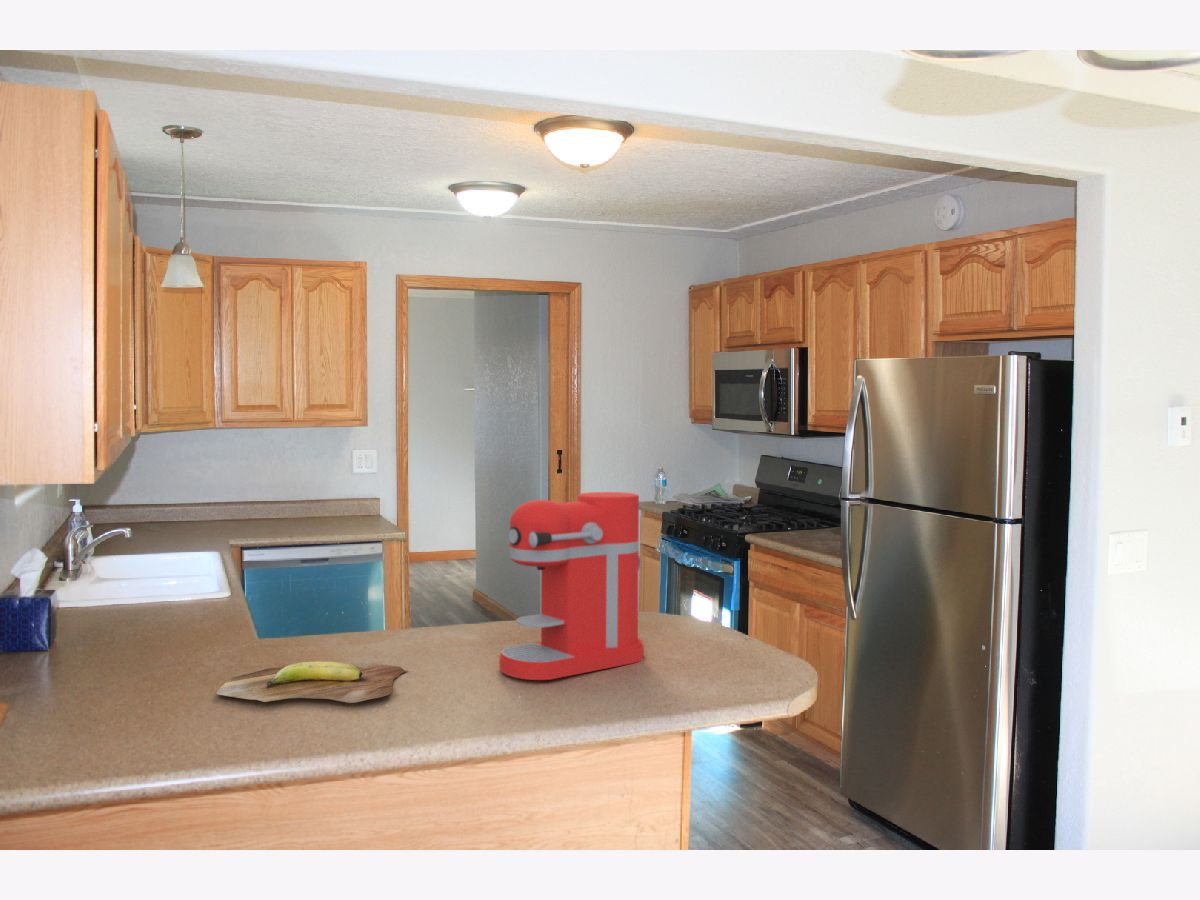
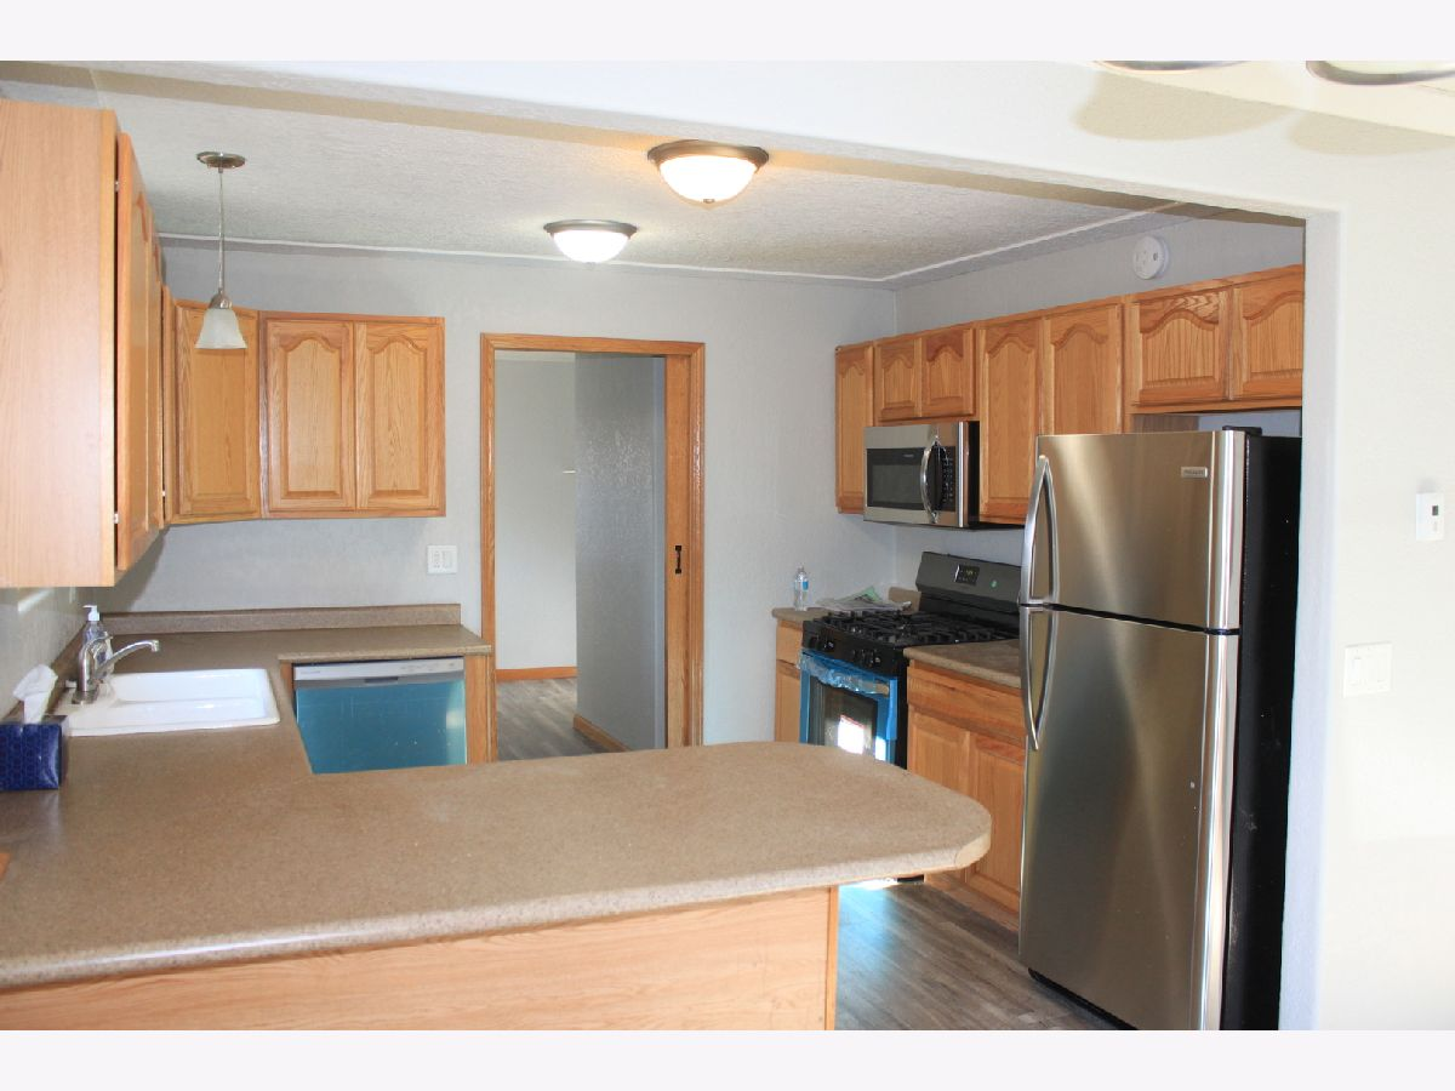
- cutting board [216,661,408,704]
- coffee maker [498,491,645,681]
